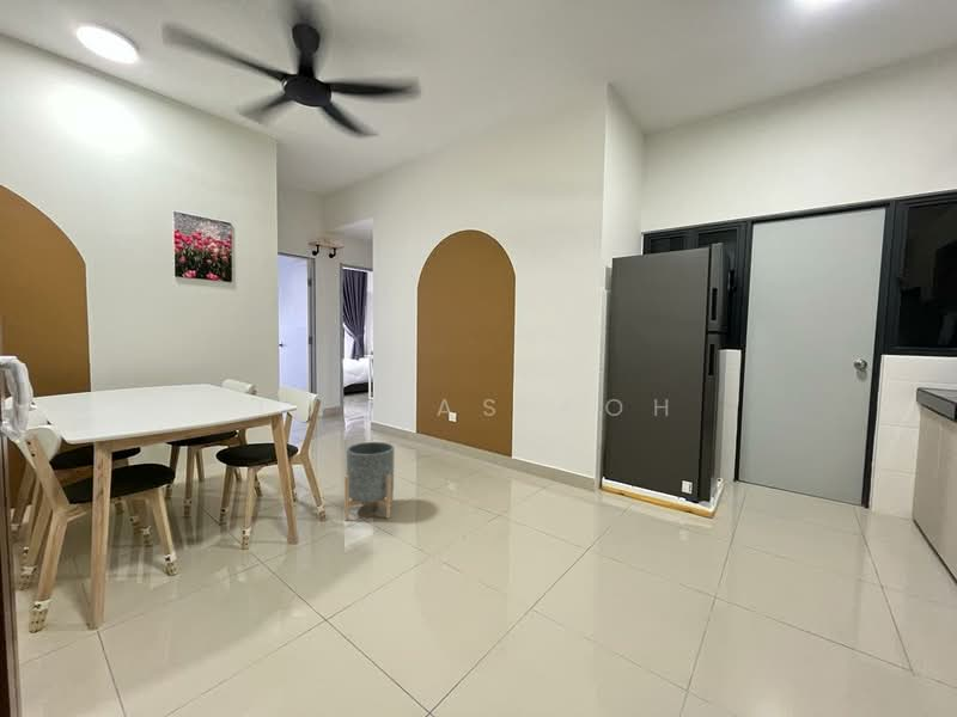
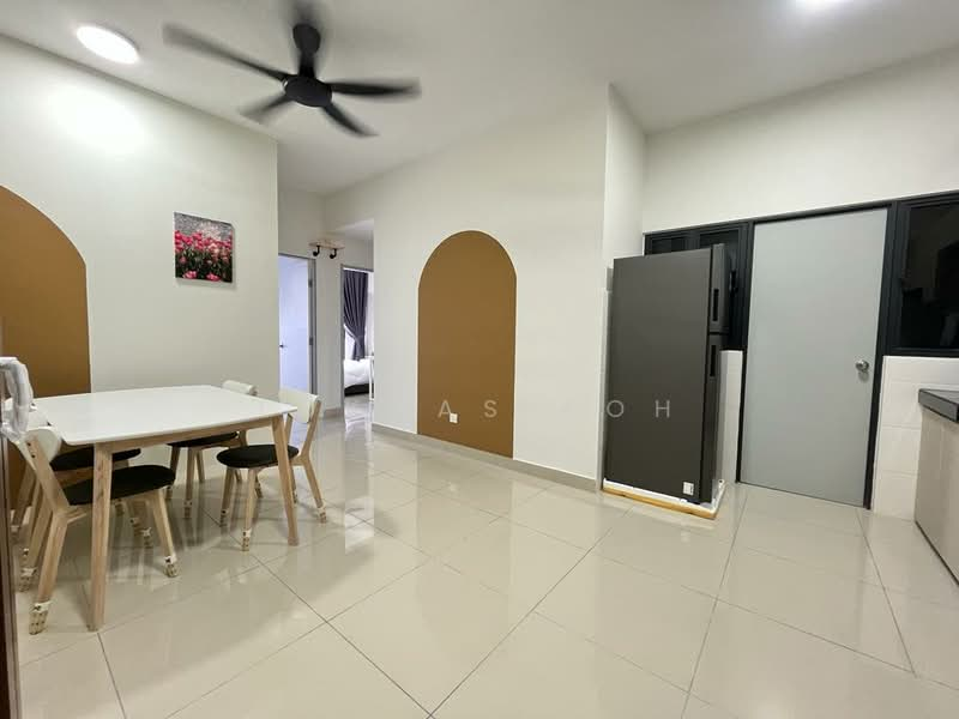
- planter [343,441,395,521]
